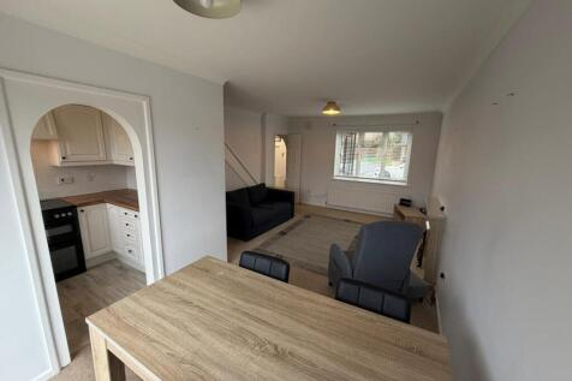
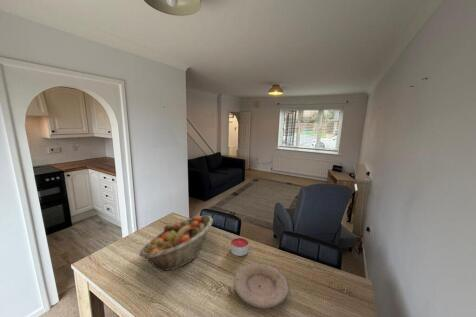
+ candle [230,236,250,257]
+ plate [233,263,289,309]
+ fruit basket [138,215,214,272]
